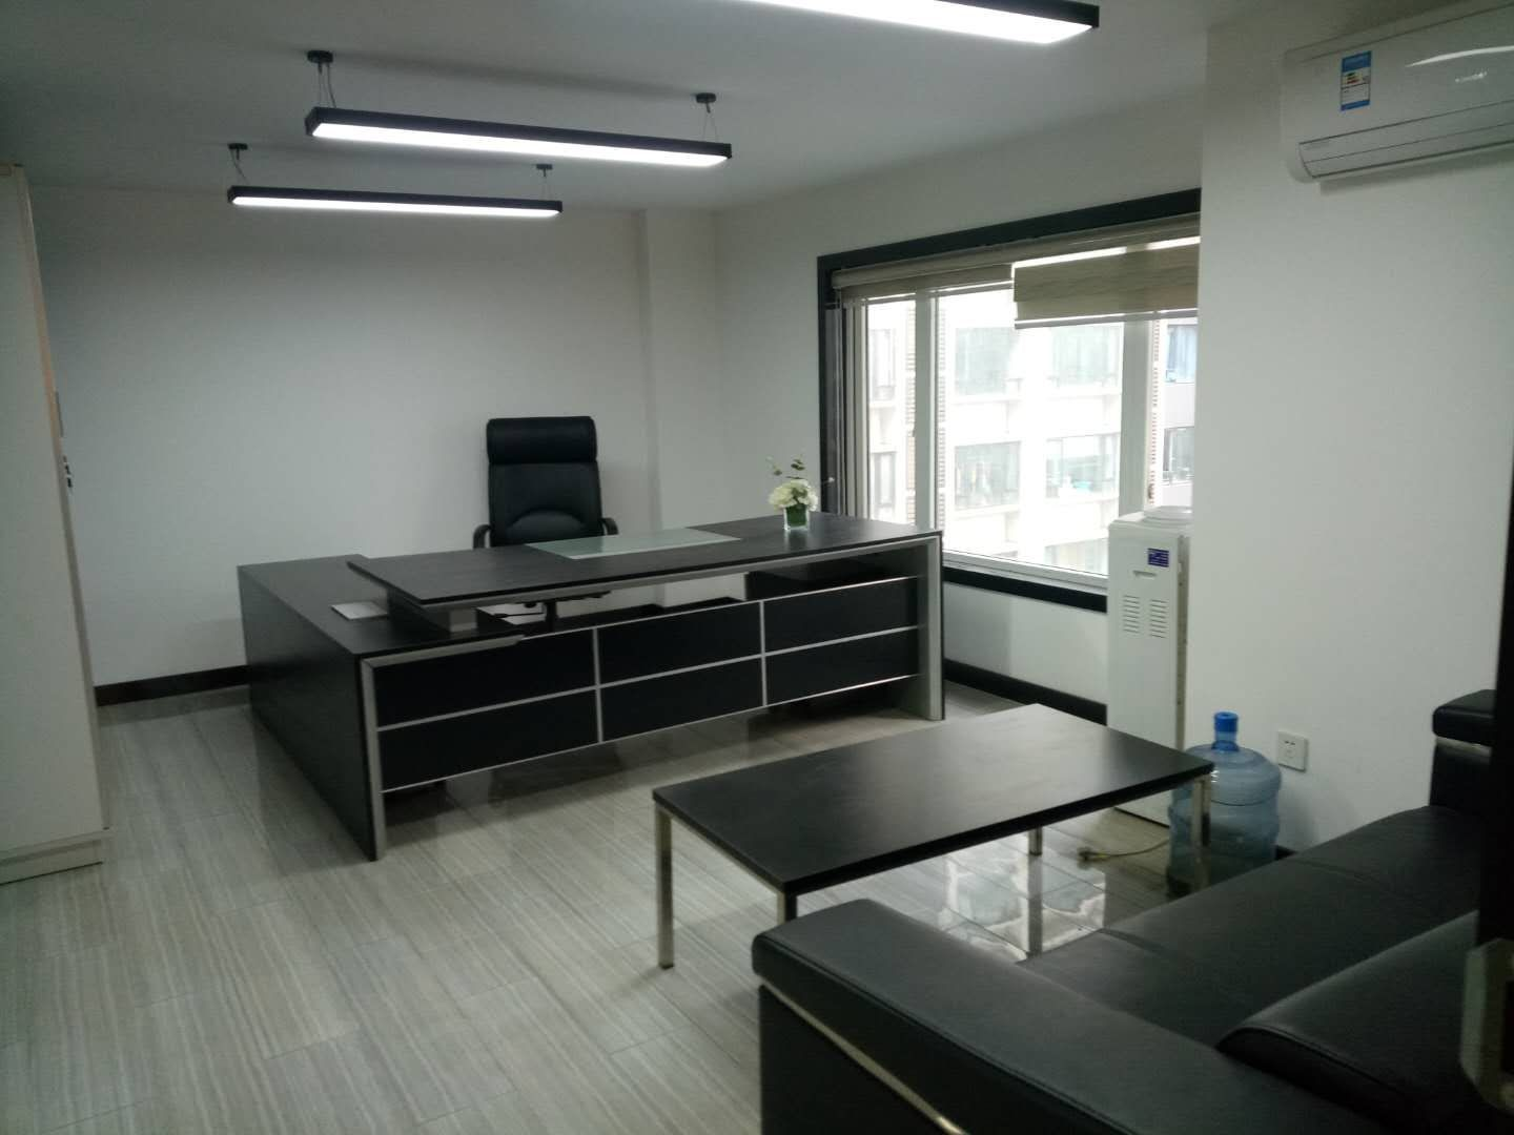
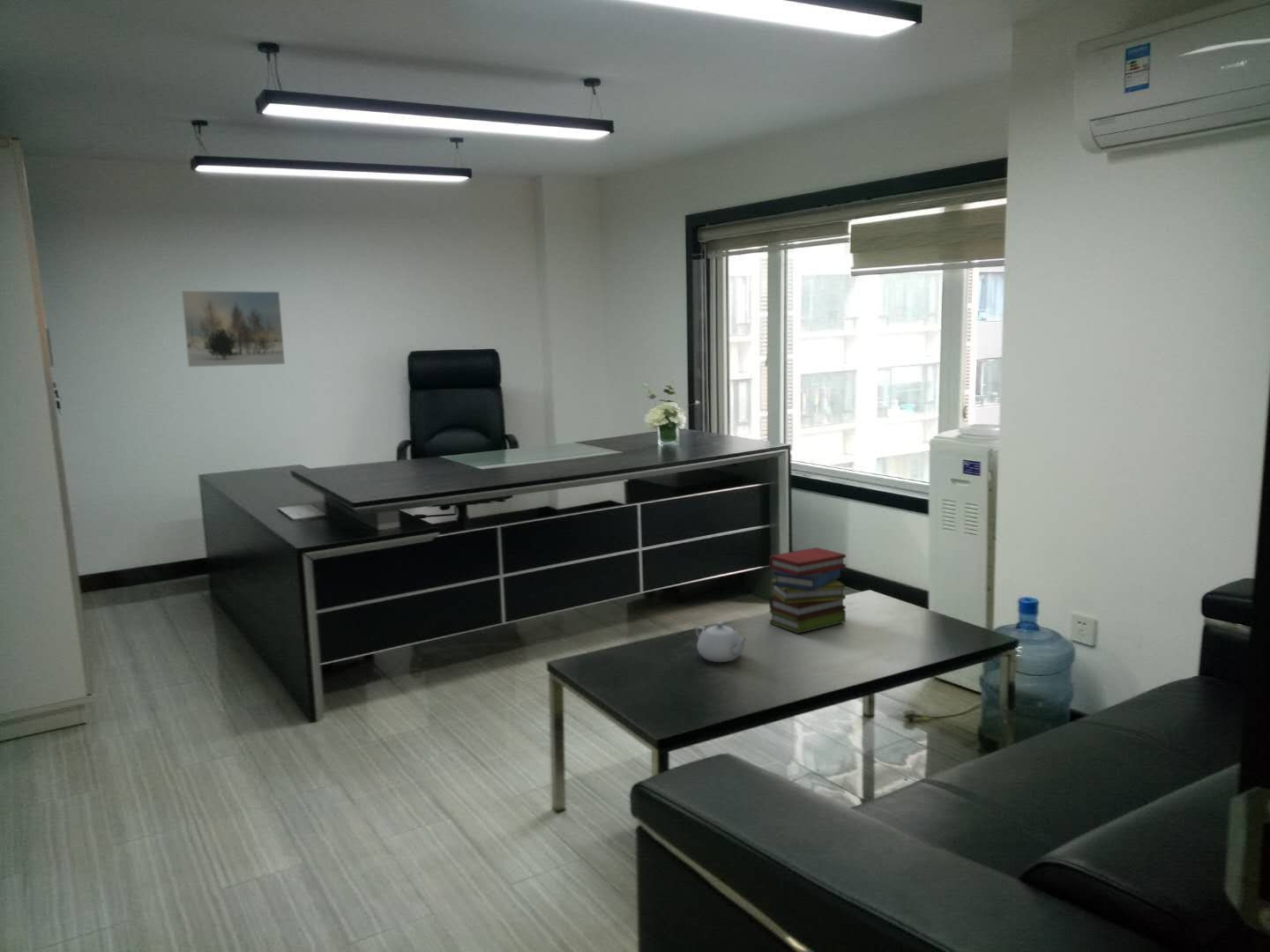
+ book [768,547,847,635]
+ teapot [695,621,749,663]
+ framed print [180,290,286,368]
